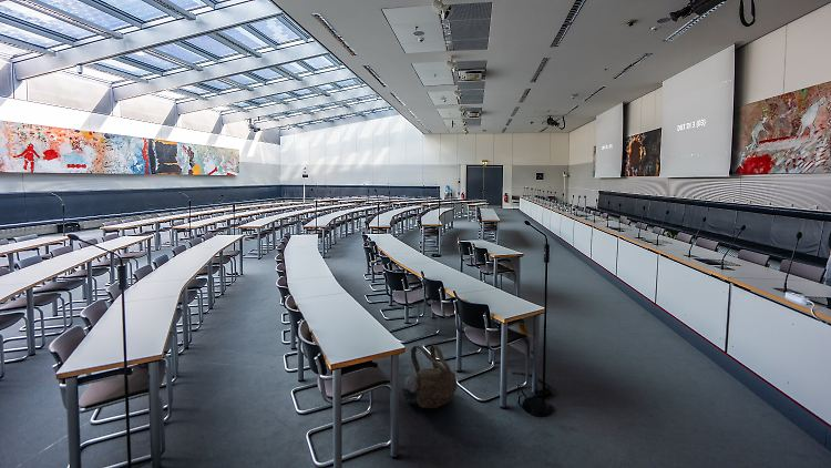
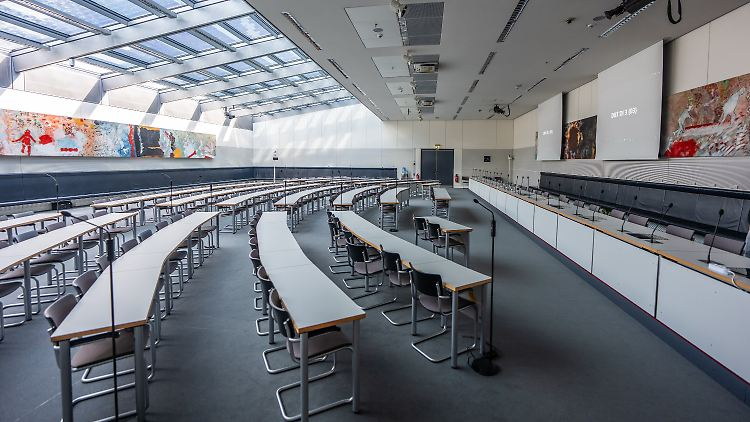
- backpack [401,344,458,409]
